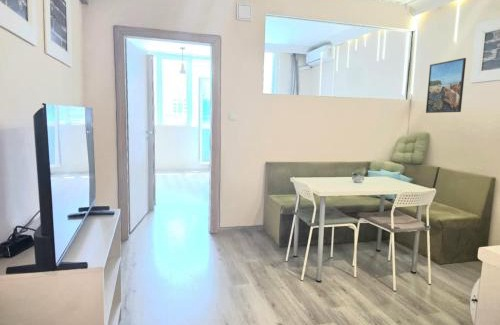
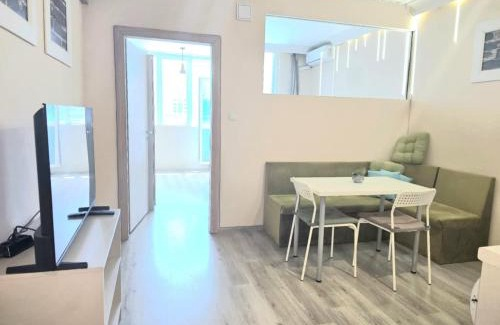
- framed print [425,57,467,114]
